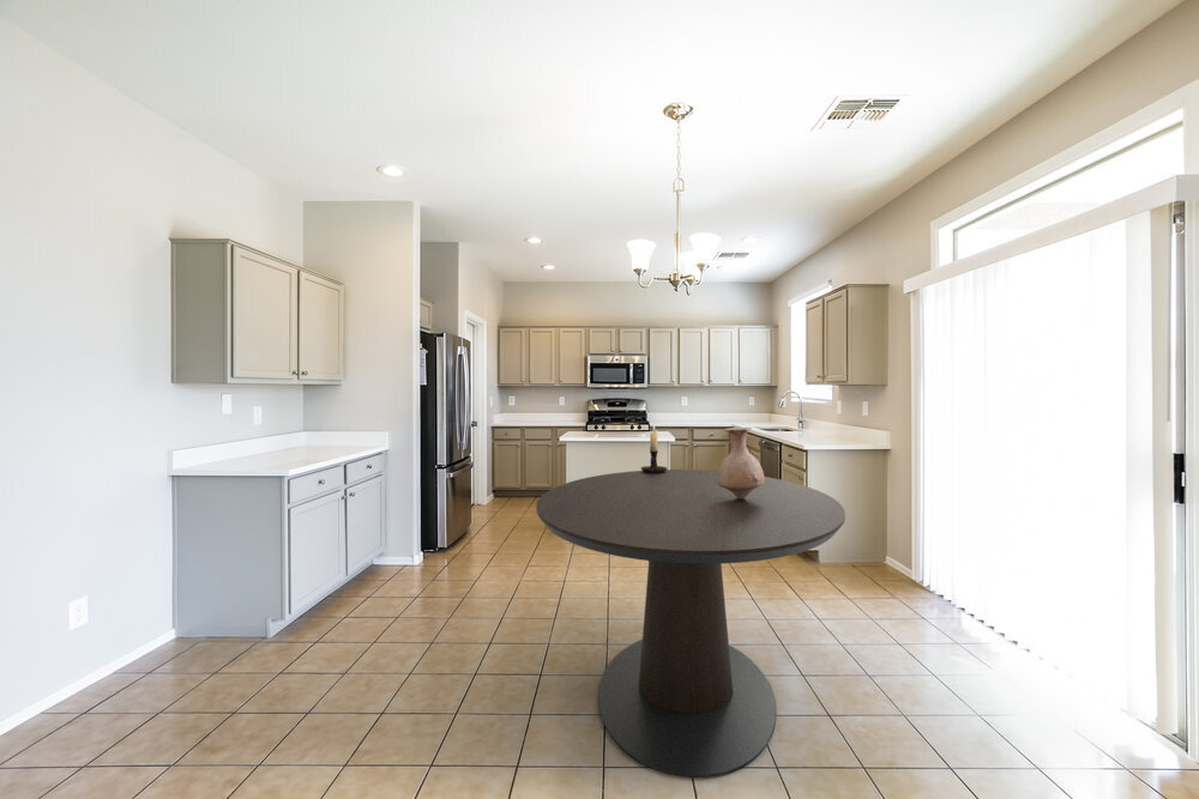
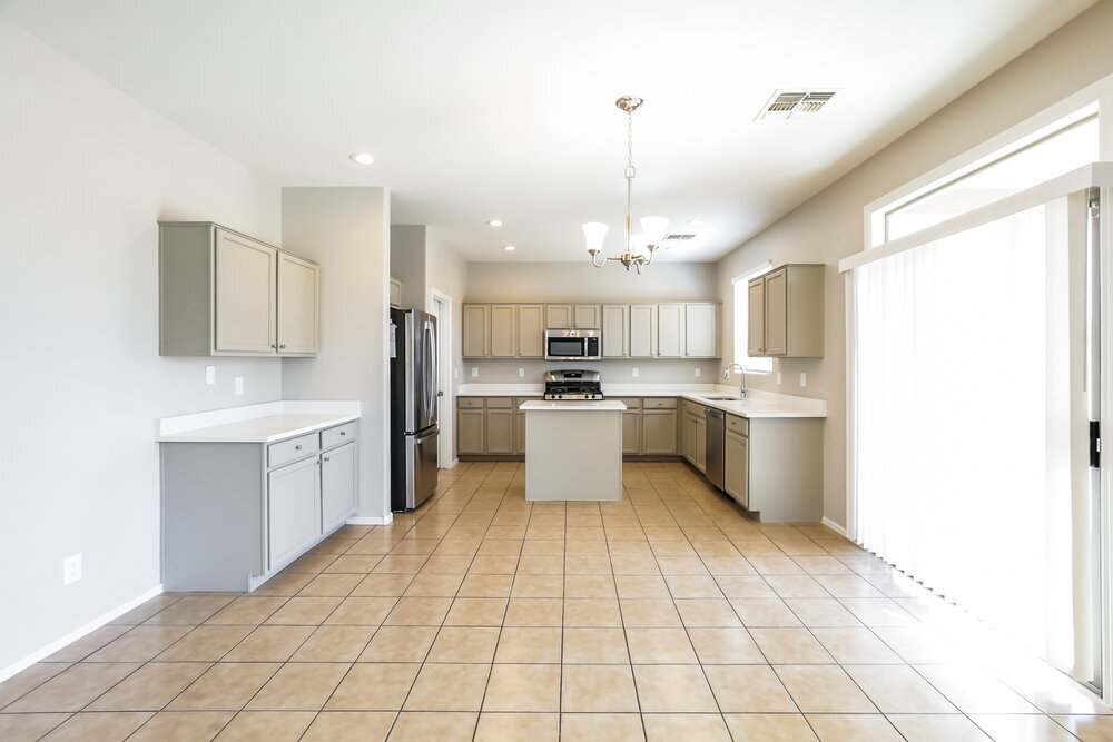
- candle holder [640,423,668,473]
- vase [717,426,765,498]
- dining table [535,468,846,779]
